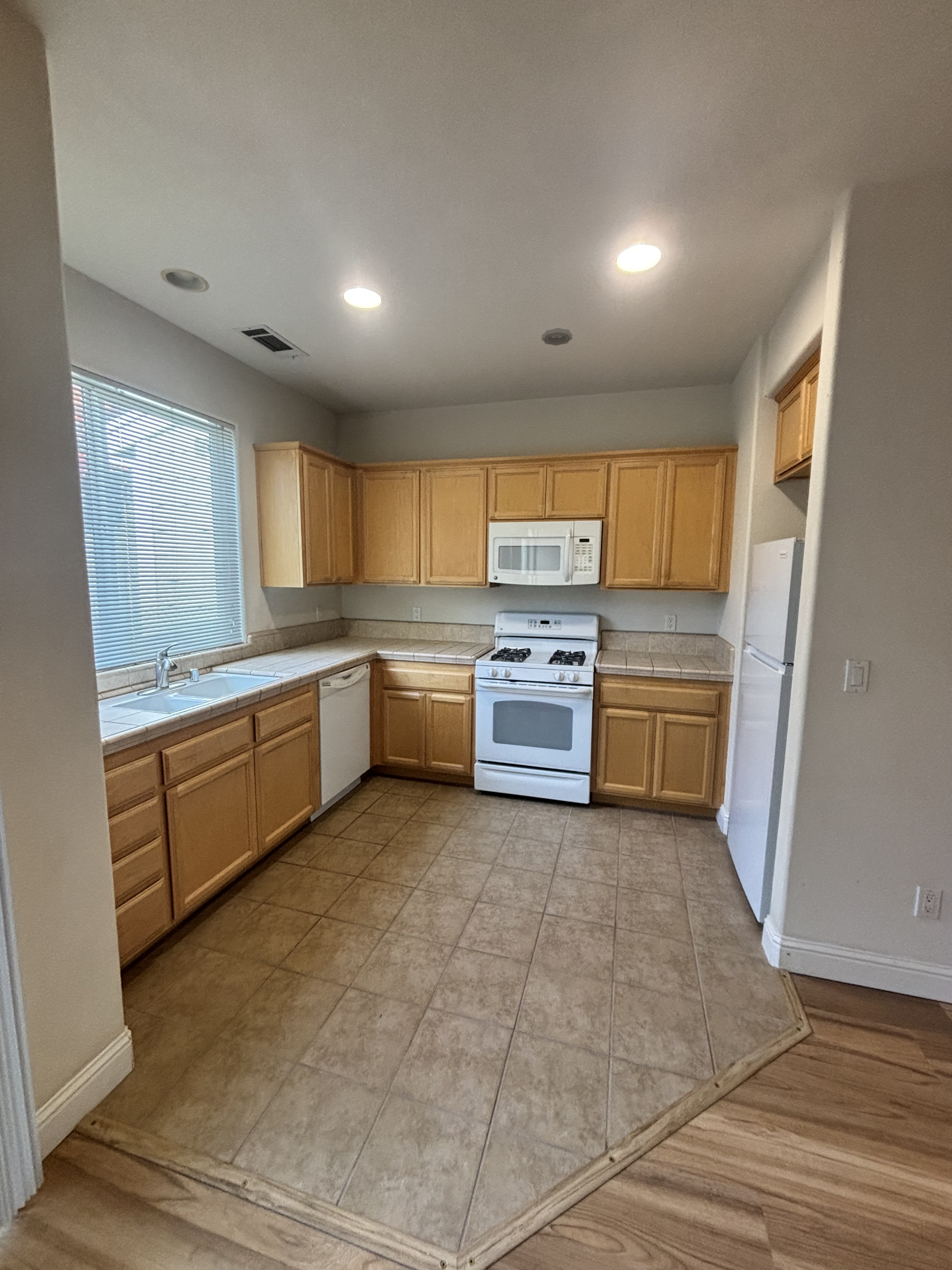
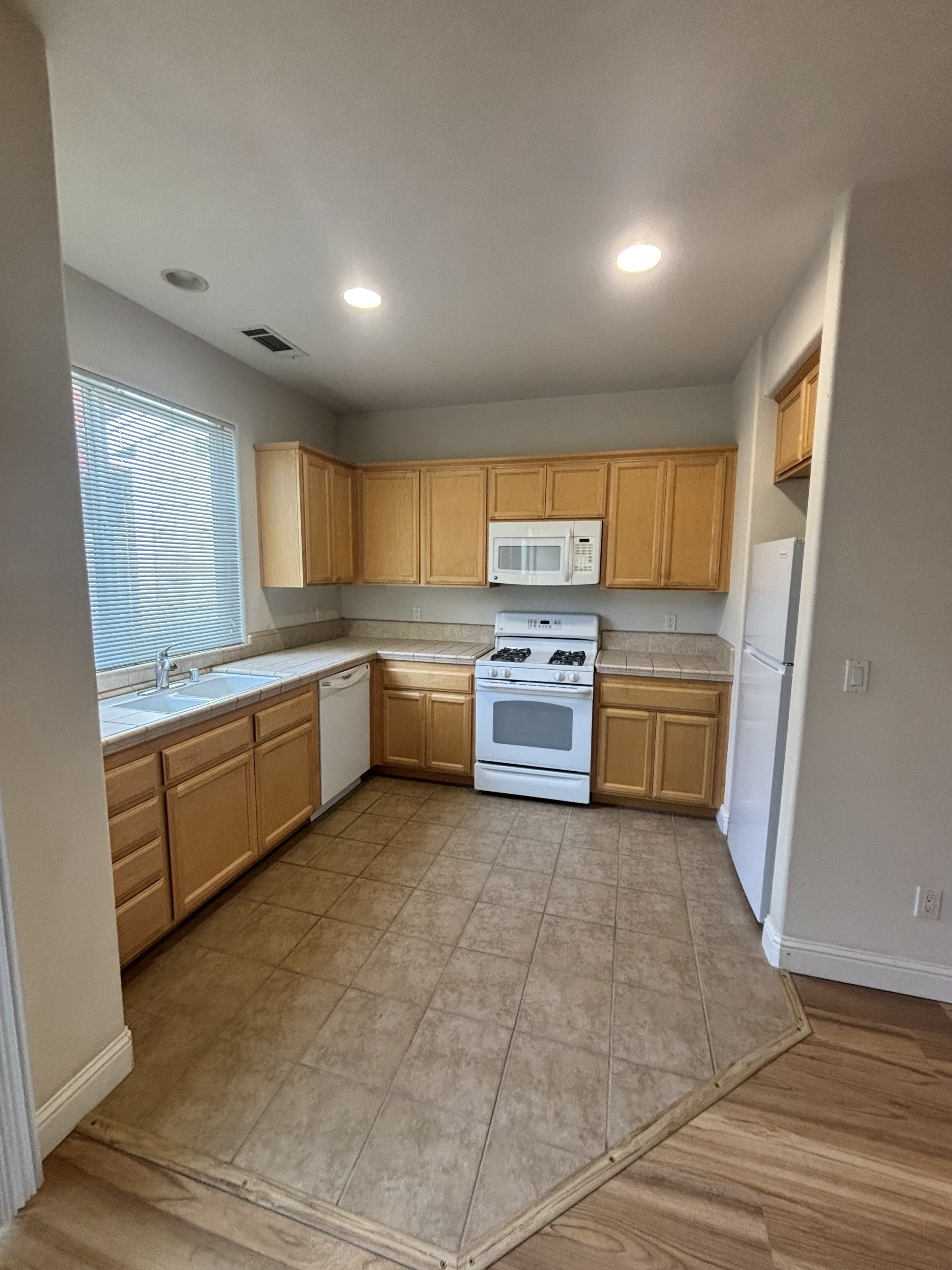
- smoke detector [541,328,573,346]
